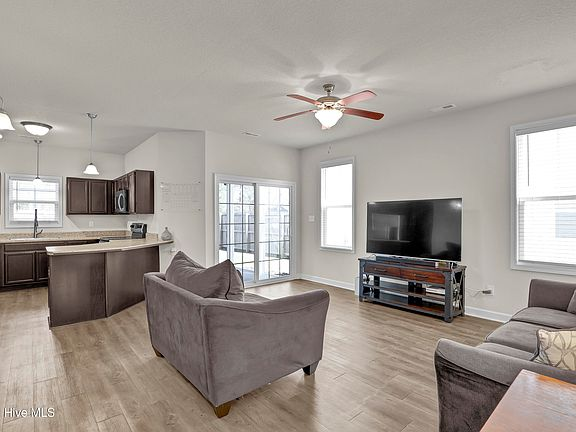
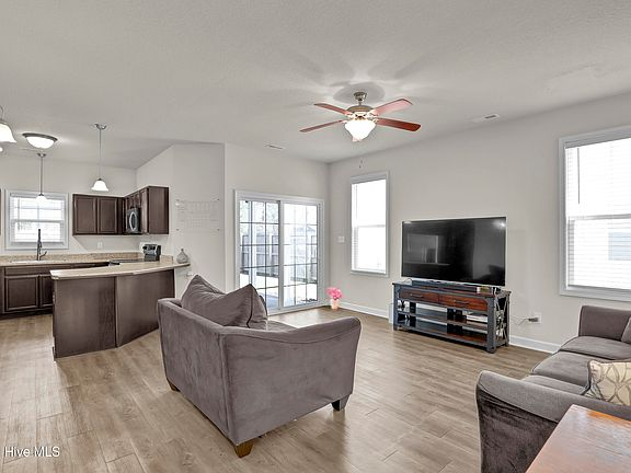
+ potted plant [325,286,345,310]
